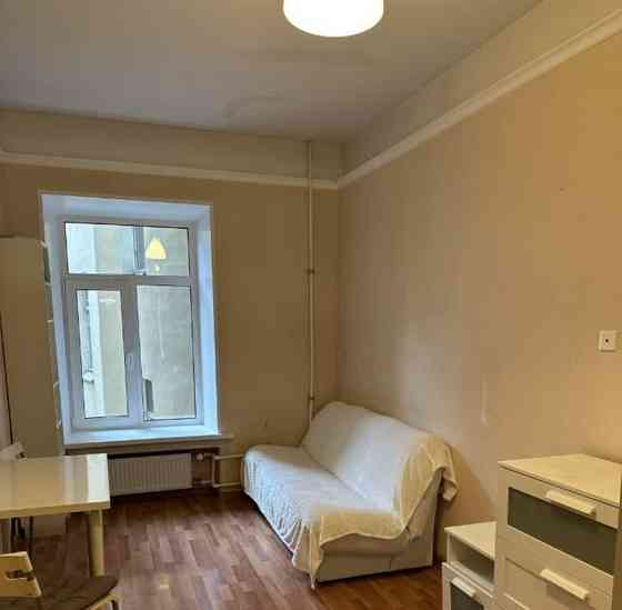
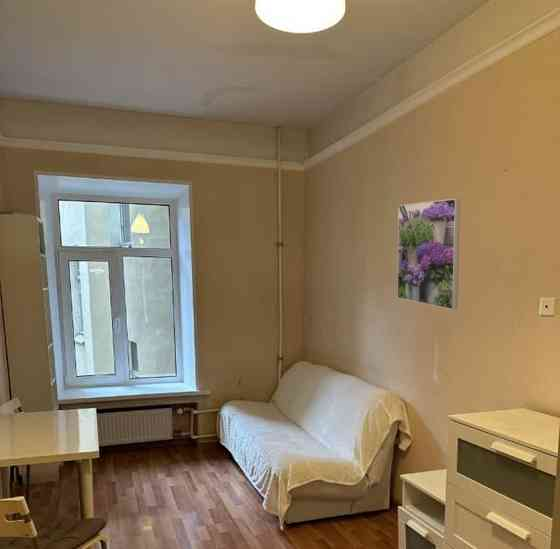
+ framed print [396,198,461,311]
